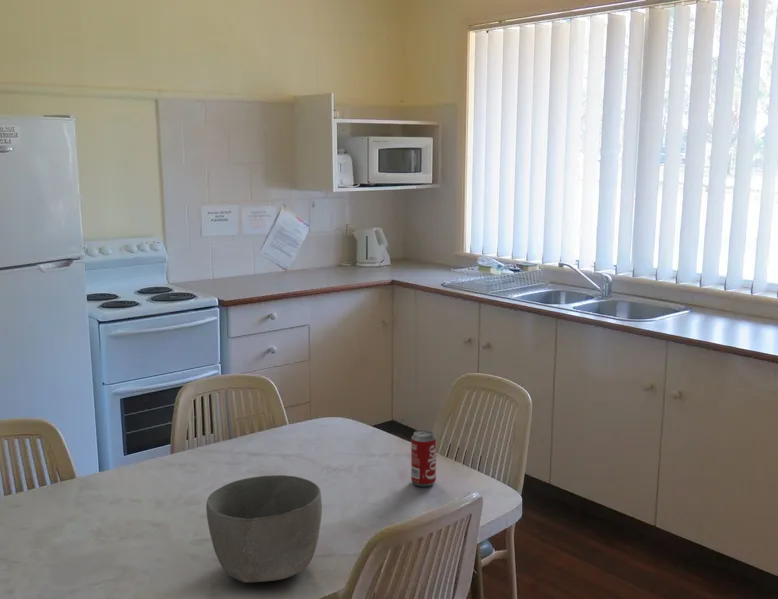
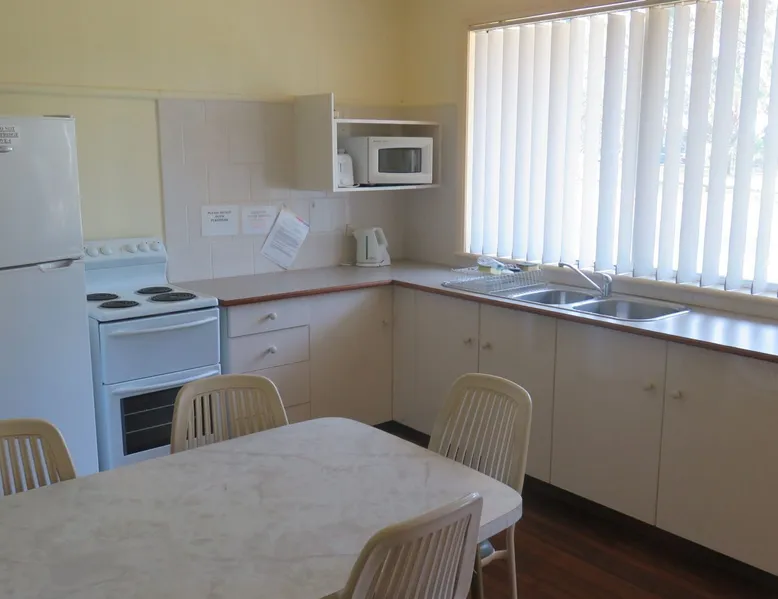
- beverage can [410,429,437,487]
- bowl [205,474,323,583]
